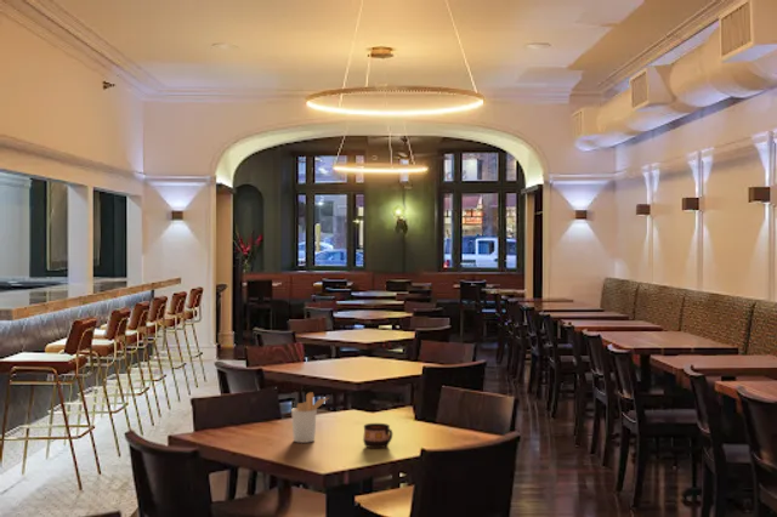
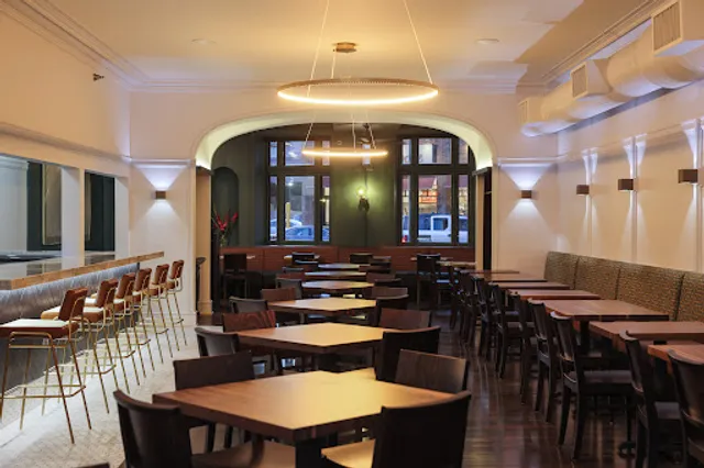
- utensil holder [290,391,330,444]
- cup [362,422,393,449]
